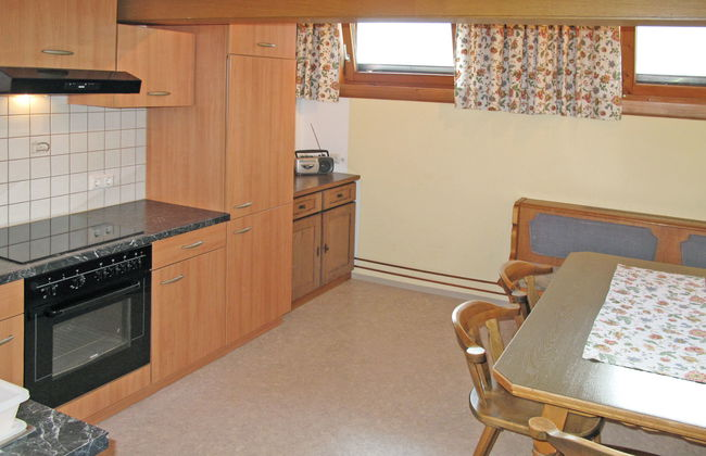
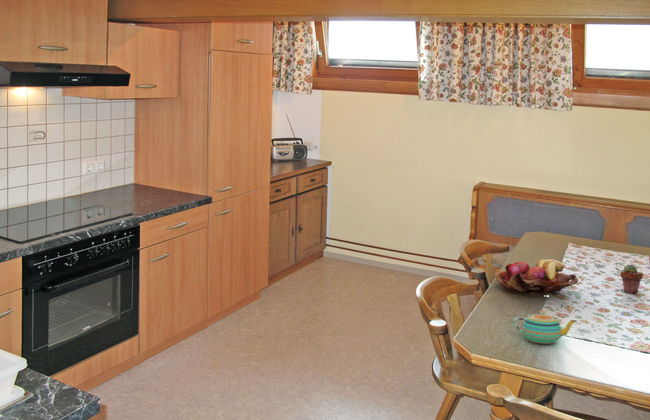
+ potted succulent [619,263,644,294]
+ teapot [512,310,578,345]
+ fruit basket [493,258,579,297]
